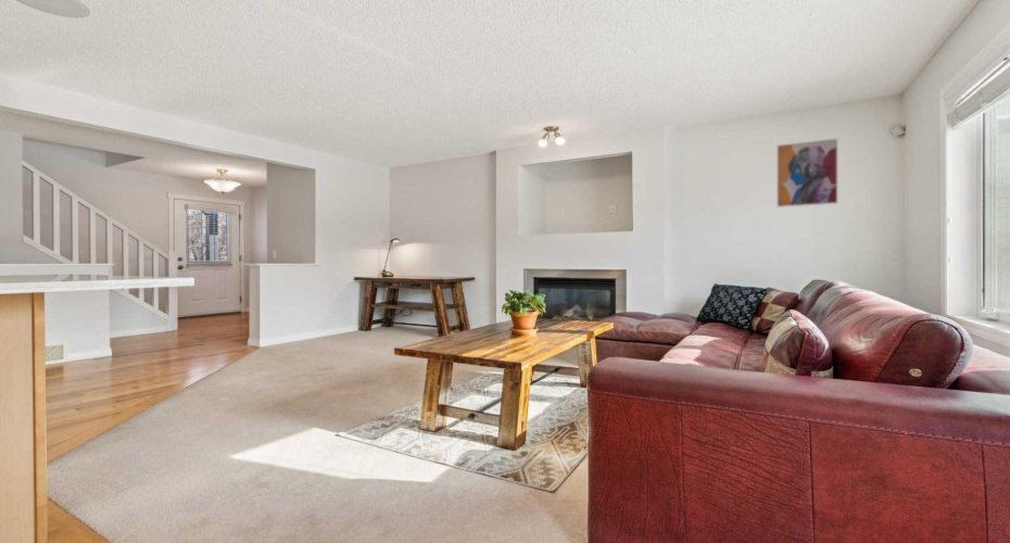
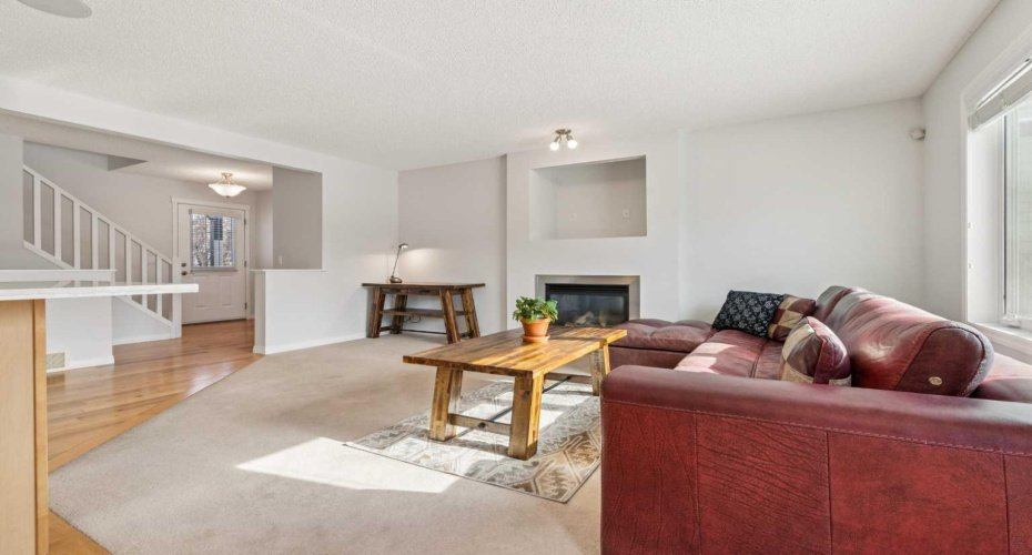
- wall art [775,137,839,209]
